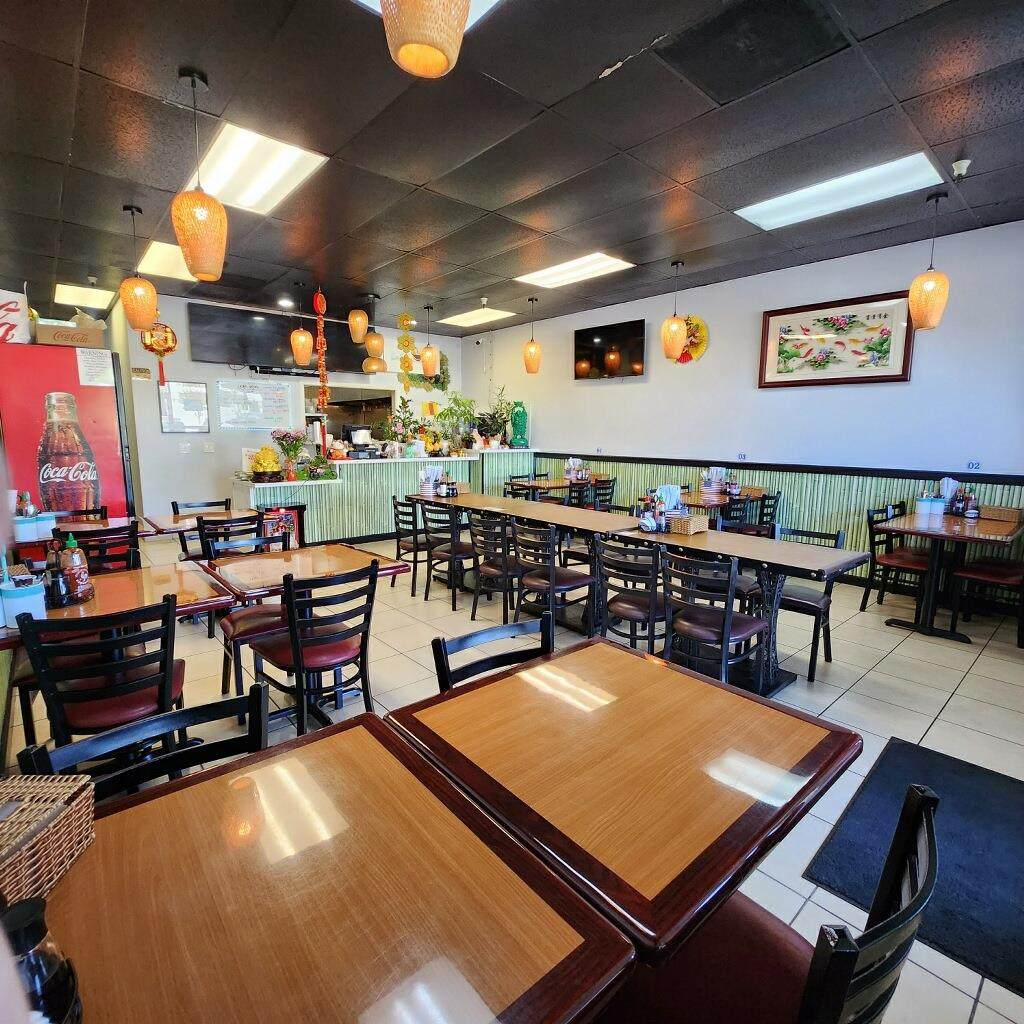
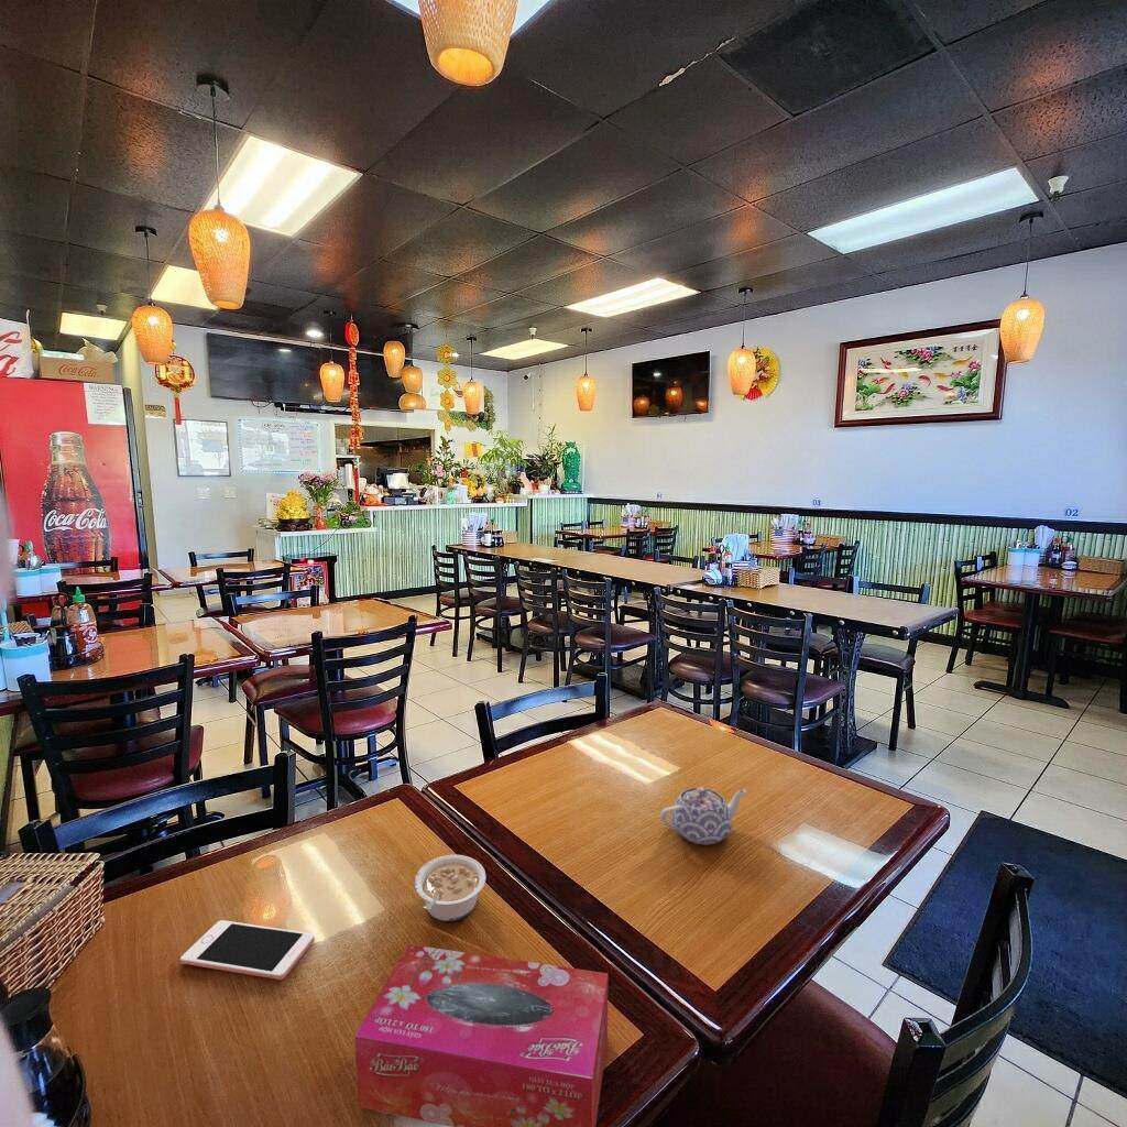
+ teapot [659,786,747,846]
+ tissue box [353,943,609,1127]
+ legume [414,854,486,922]
+ cell phone [179,919,316,981]
